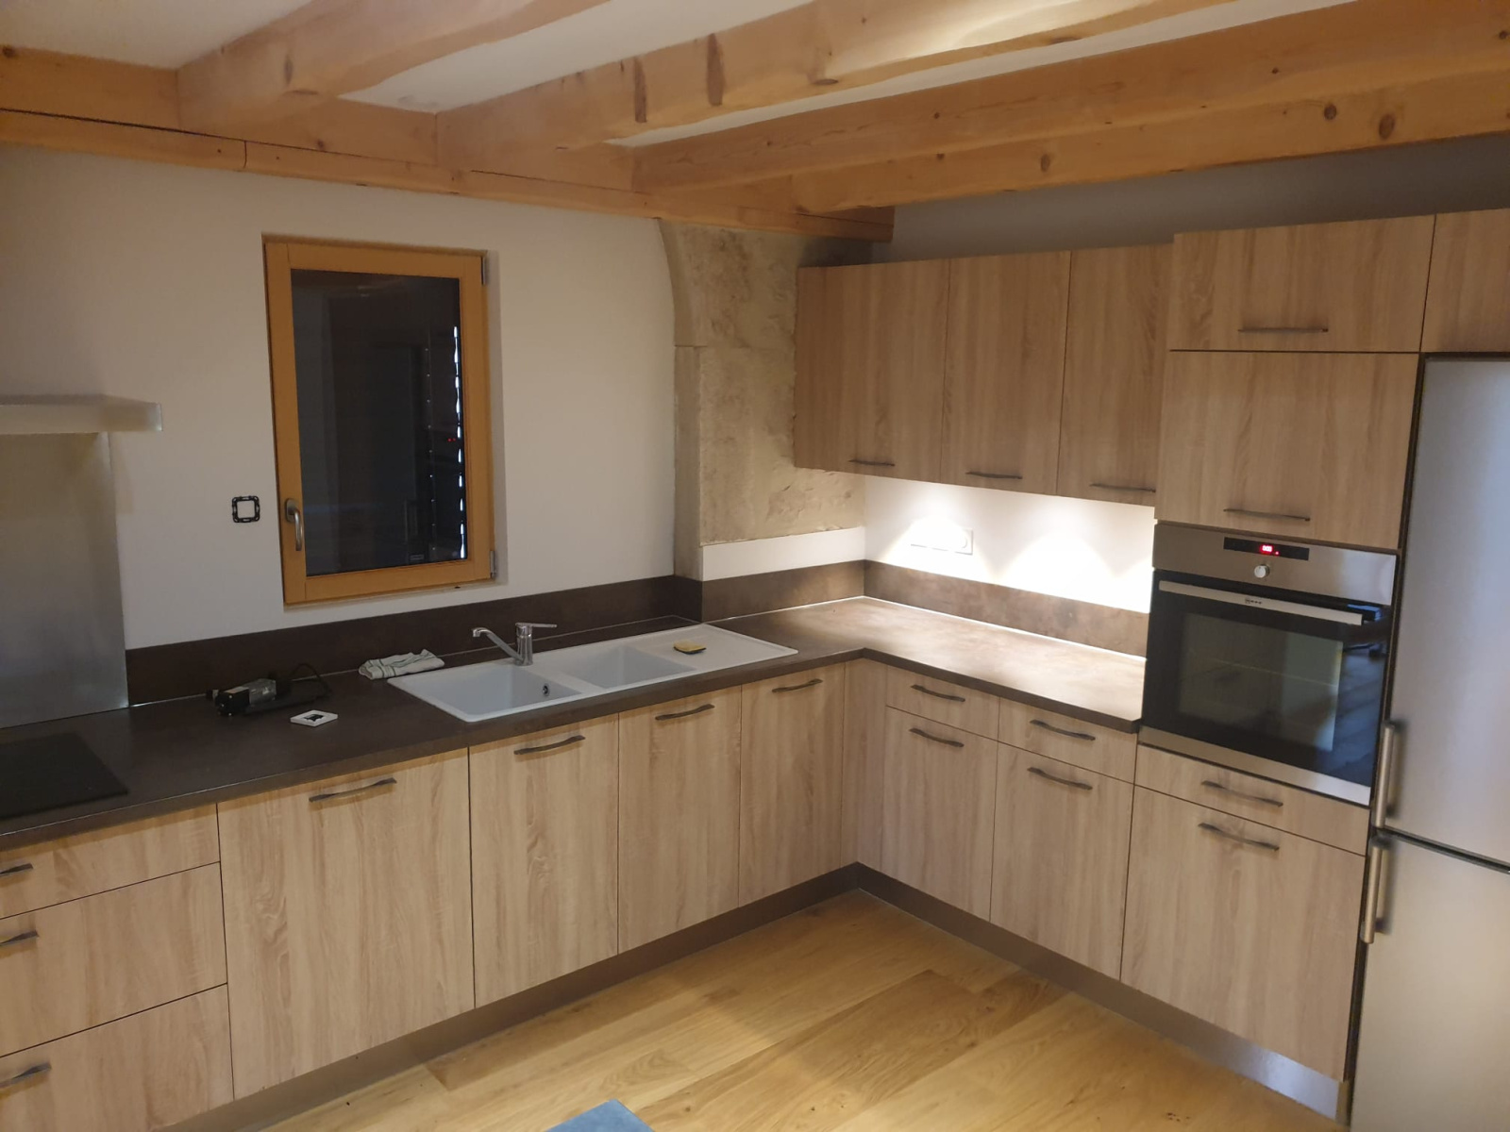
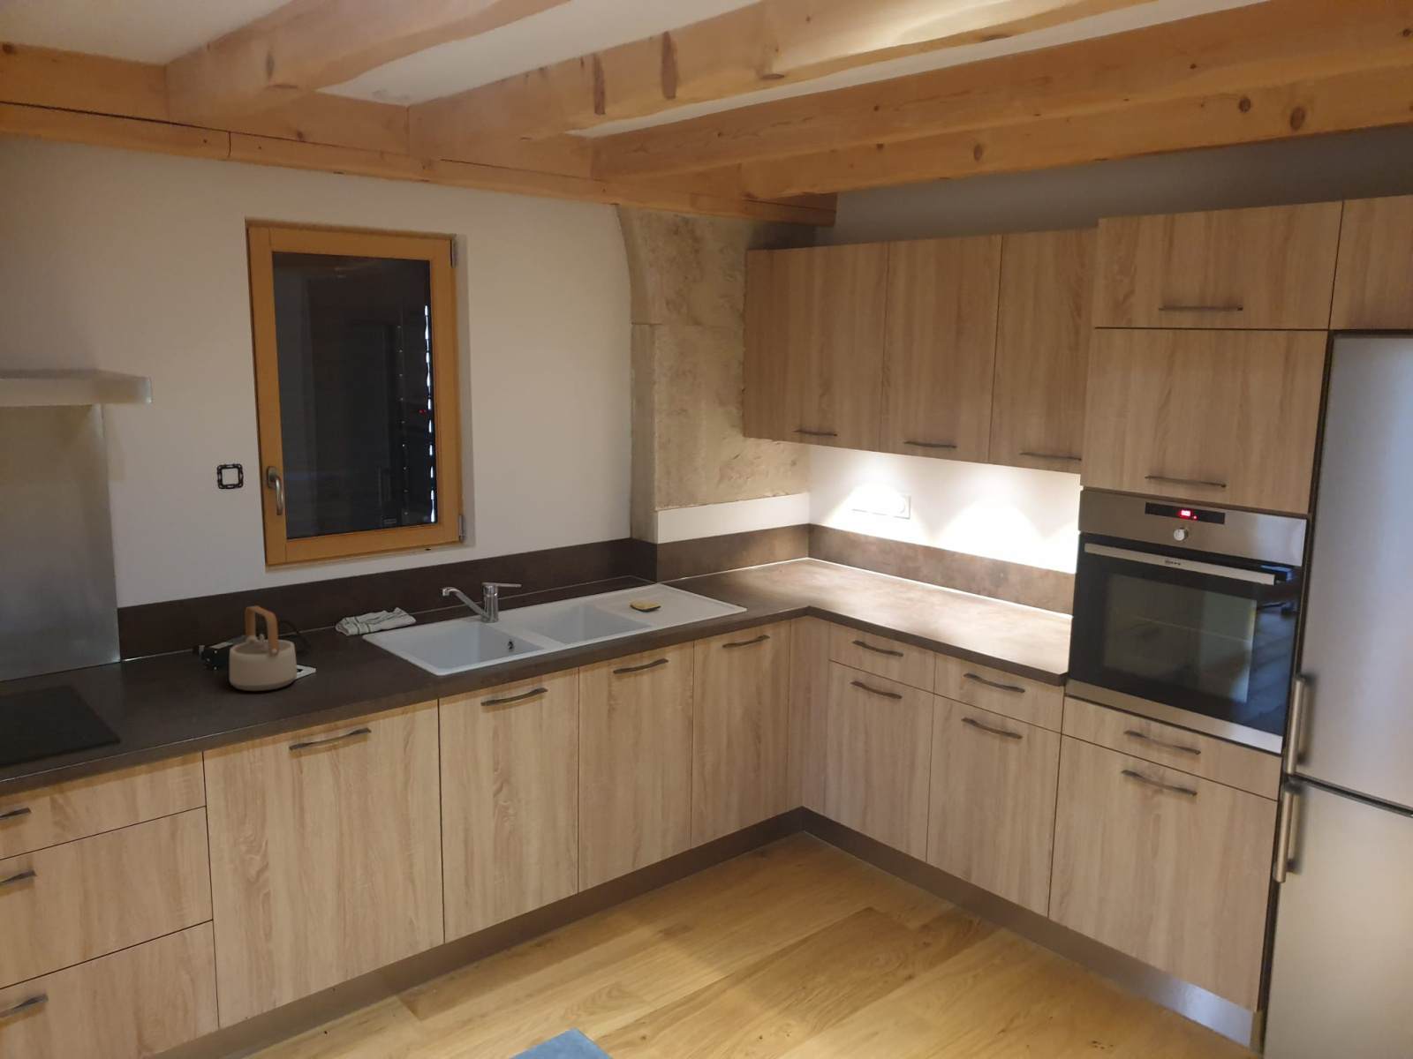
+ teapot [229,604,298,692]
